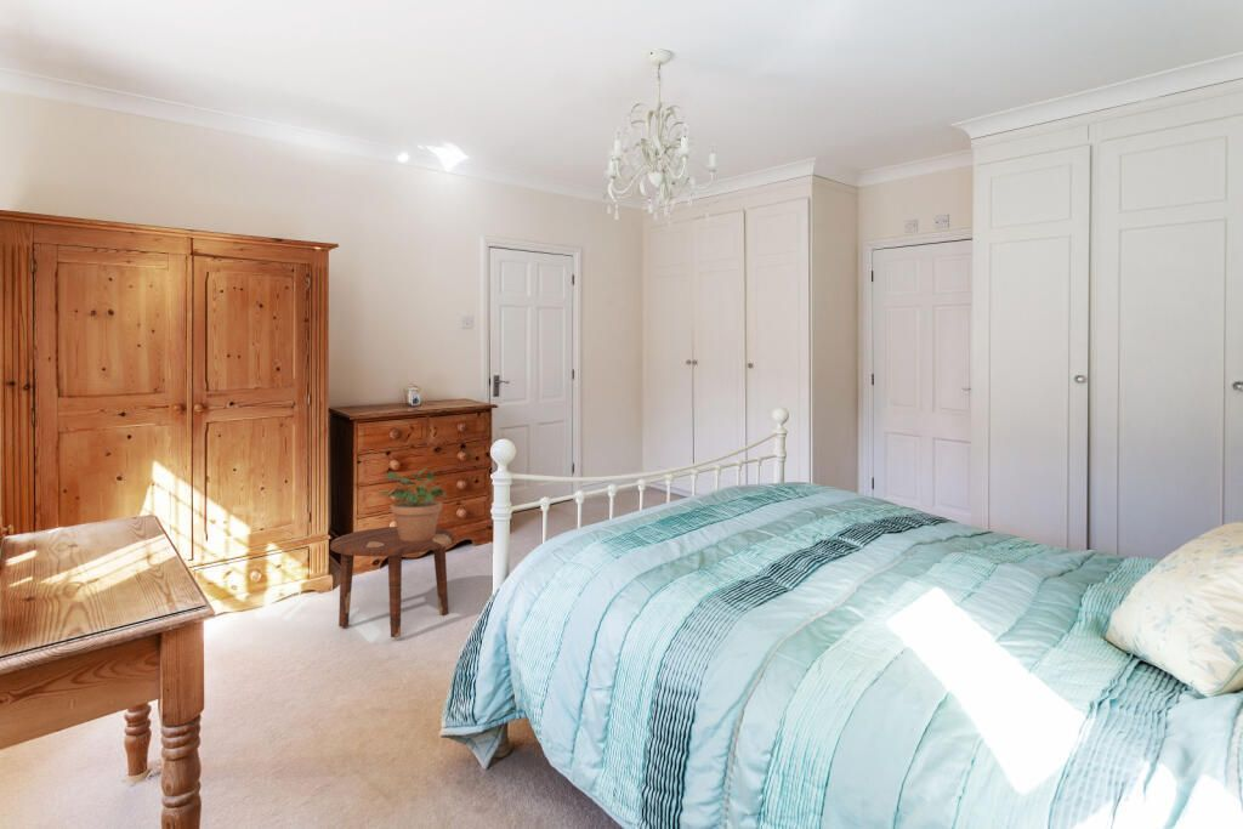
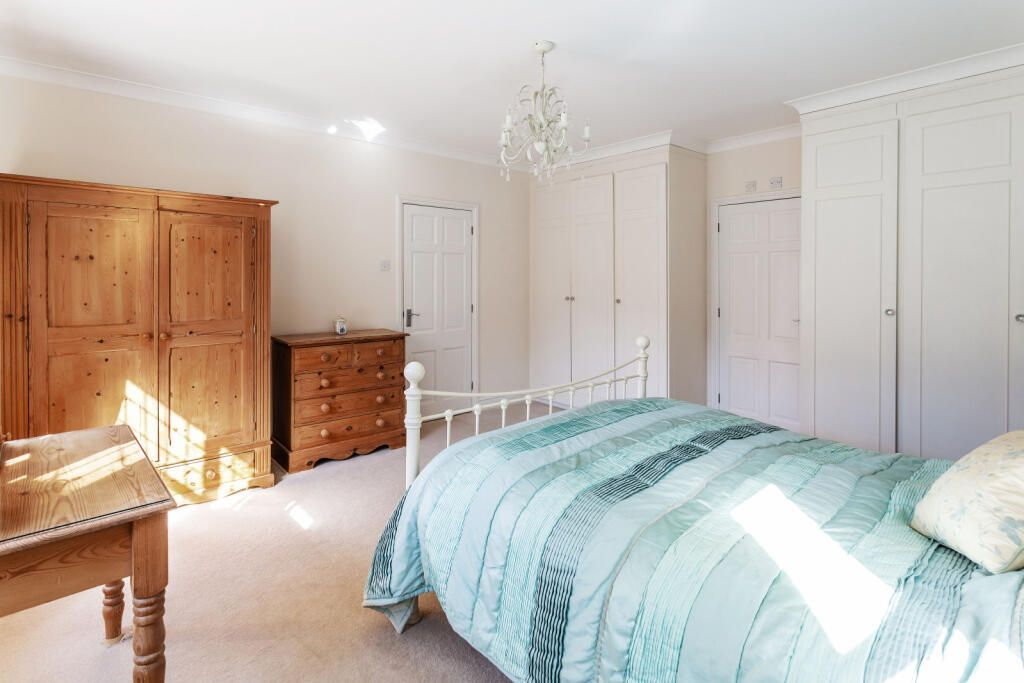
- potted plant [379,466,449,541]
- side table [329,526,456,638]
